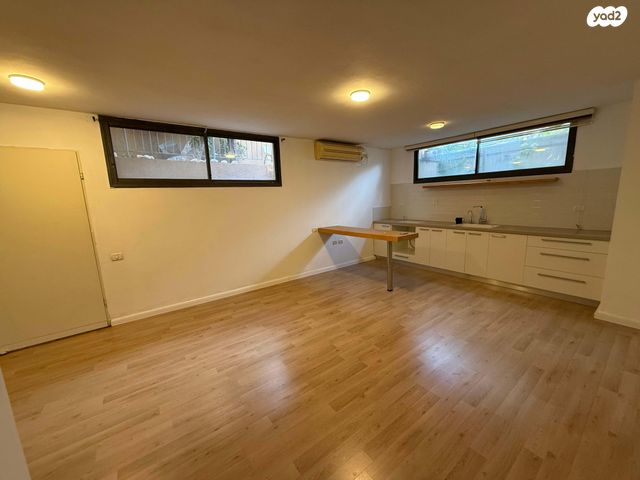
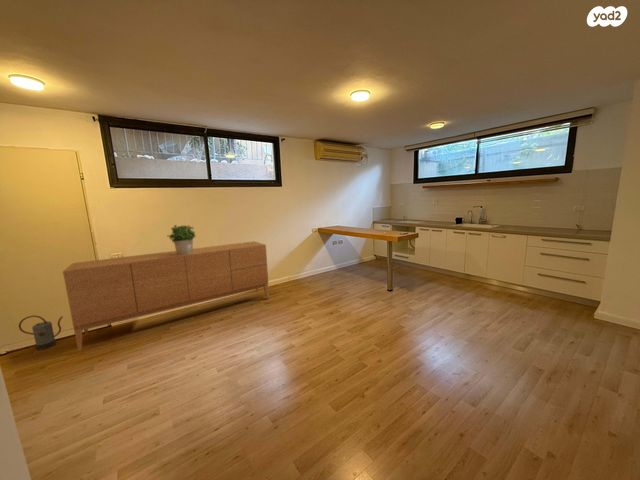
+ potted plant [166,224,197,255]
+ sideboard [62,240,270,352]
+ watering can [18,315,64,351]
